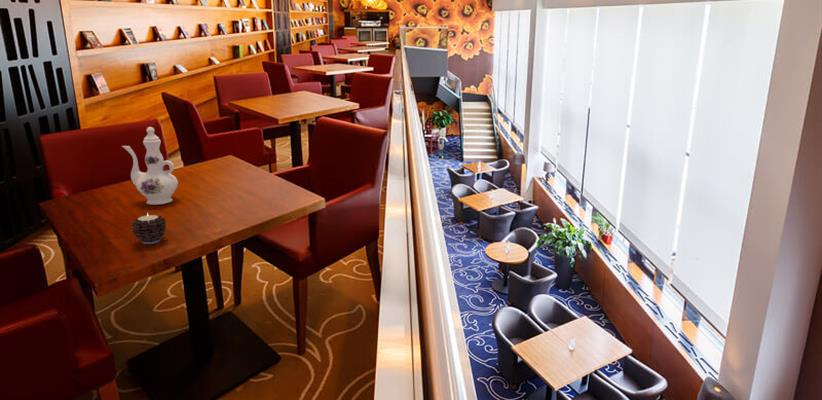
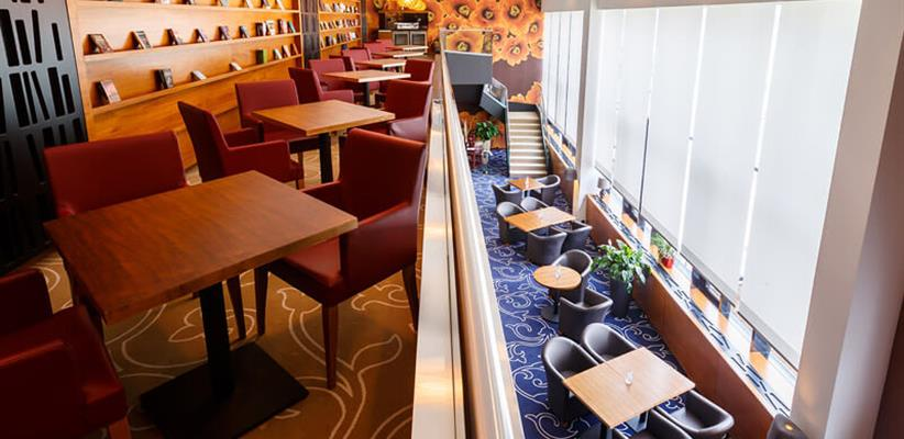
- chinaware [121,126,179,206]
- candle [131,212,168,245]
